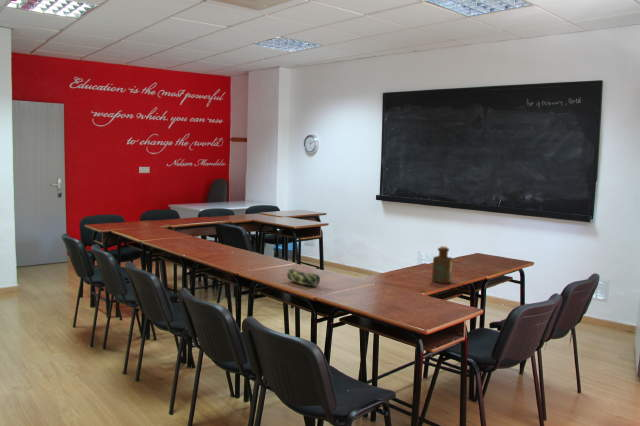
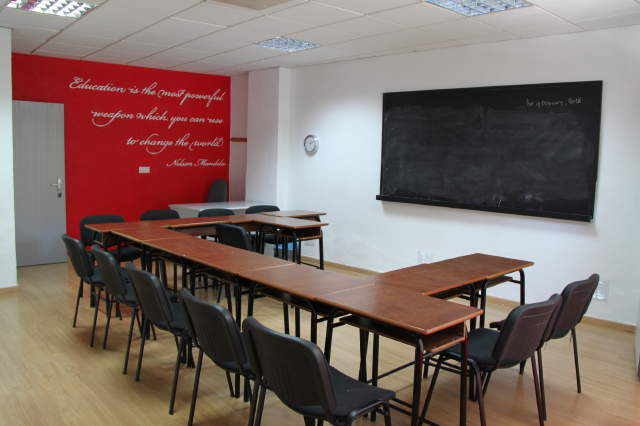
- pencil case [286,268,321,287]
- bottle [431,245,453,285]
